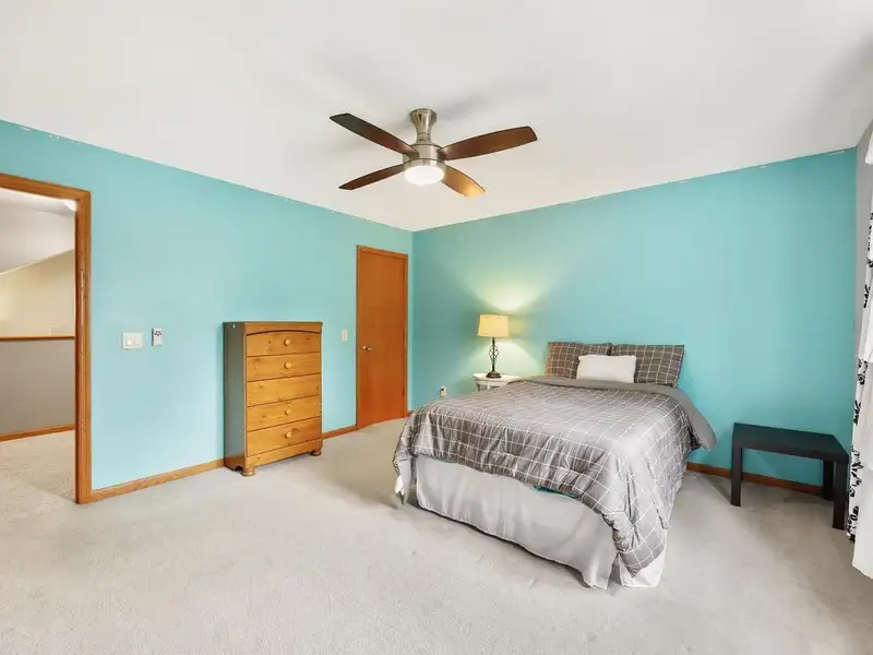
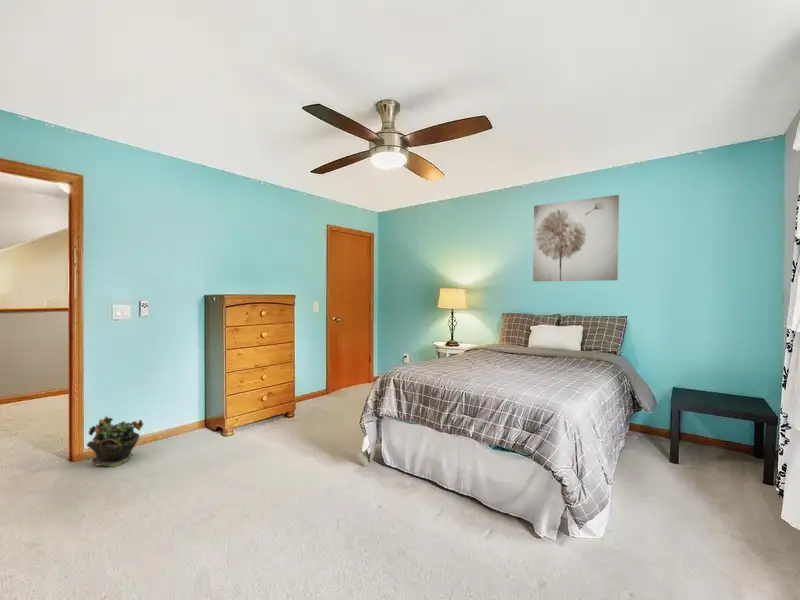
+ potted plant [86,414,144,468]
+ wall art [532,194,620,282]
